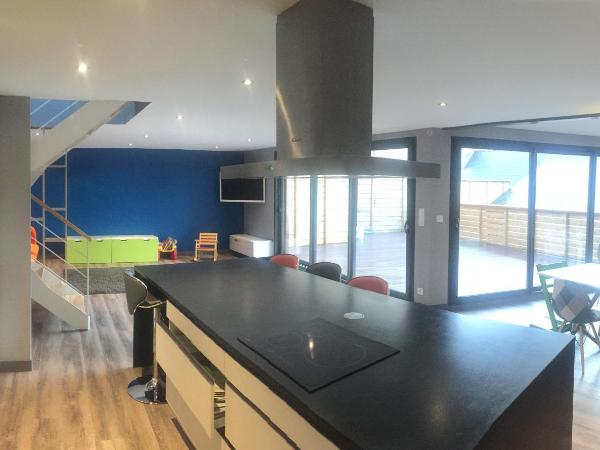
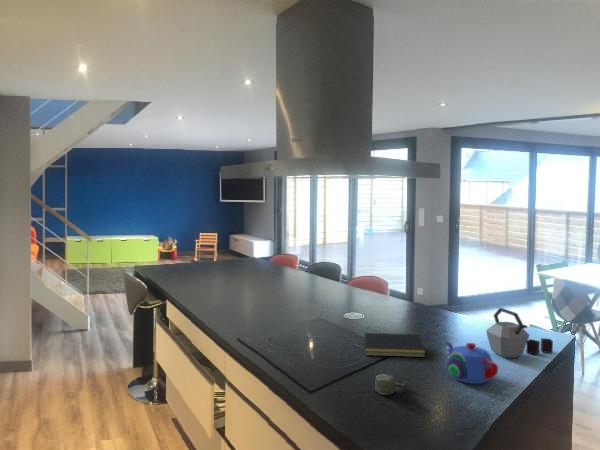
+ notepad [362,332,426,358]
+ cup [374,373,410,396]
+ teapot [443,340,499,385]
+ kettle [485,307,554,359]
